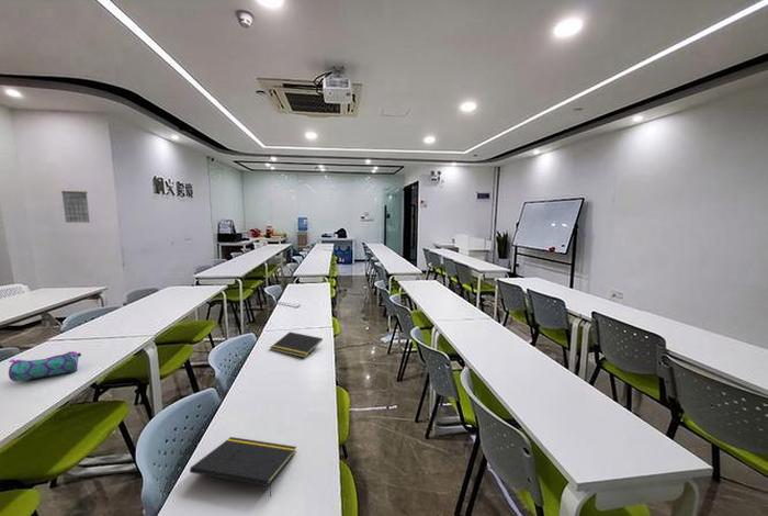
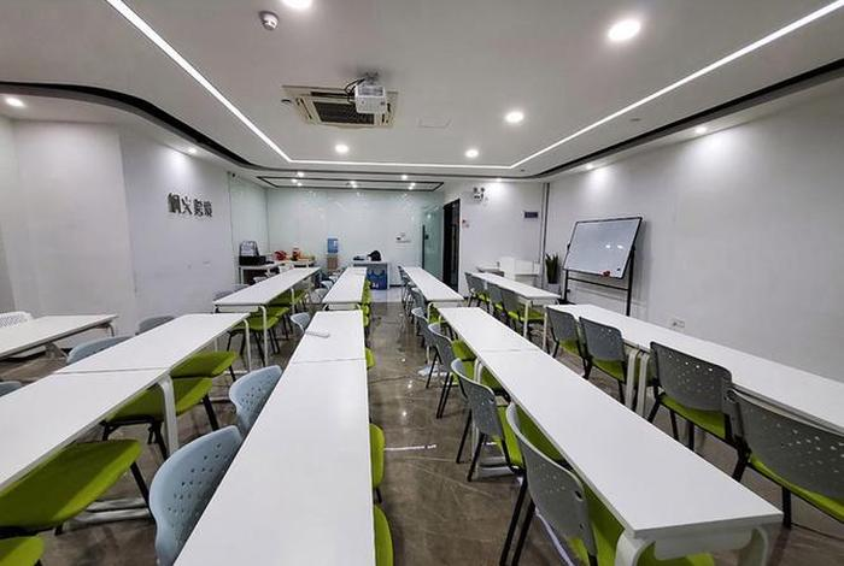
- notepad [269,330,324,359]
- notepad [189,436,297,497]
- calendar [60,184,91,224]
- pencil case [8,350,82,382]
